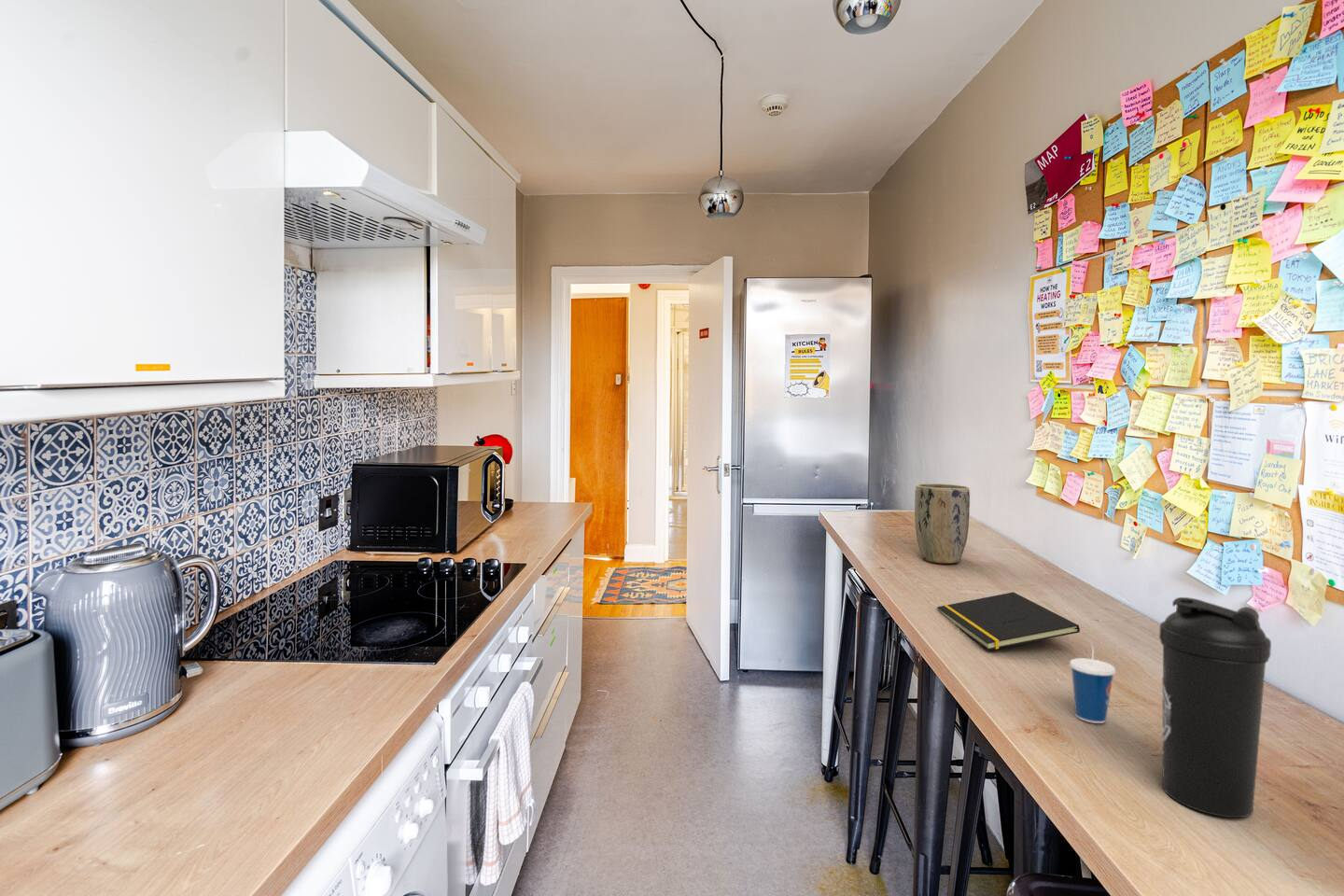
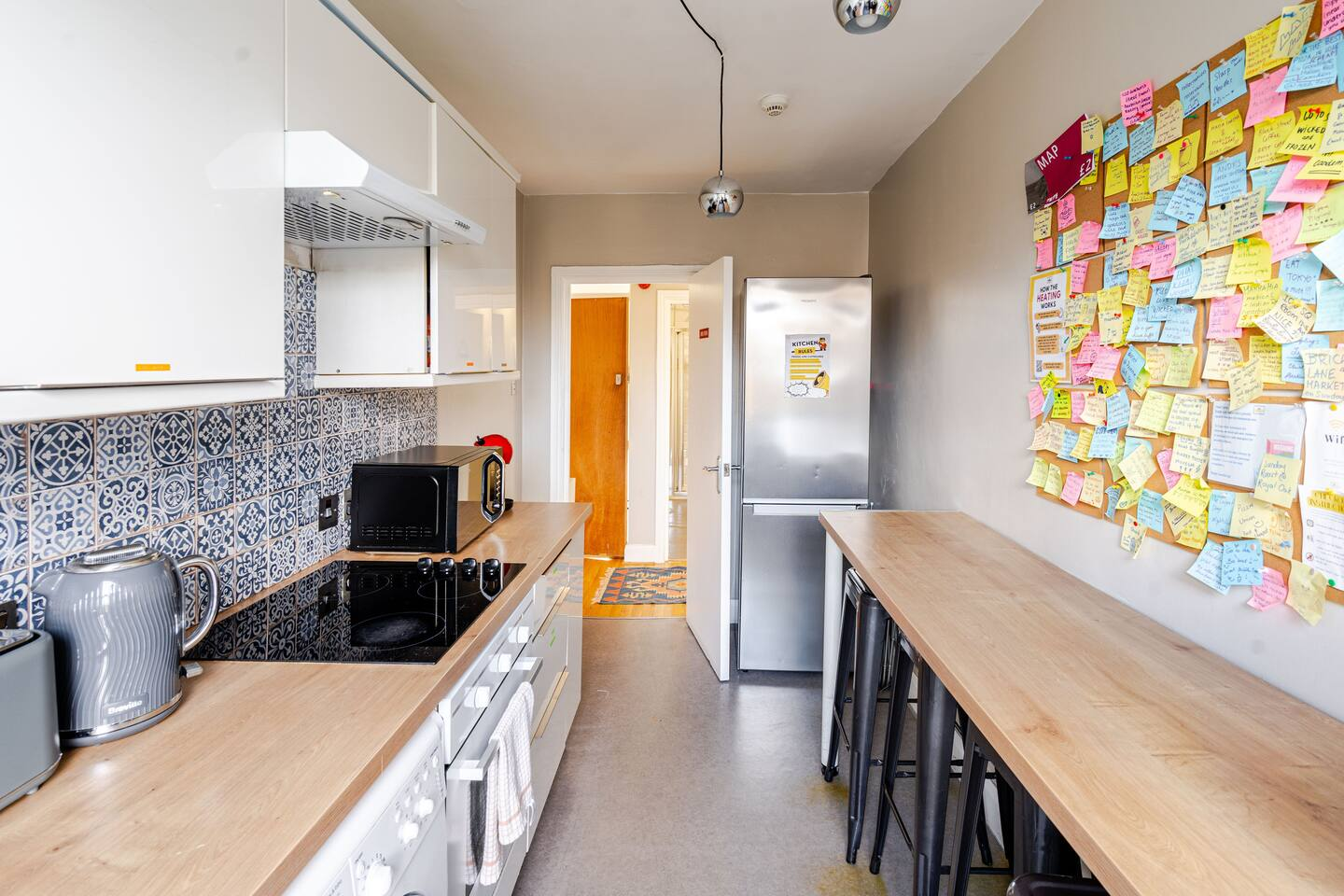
- plant pot [914,483,971,565]
- notepad [936,591,1081,651]
- water bottle [1158,596,1272,819]
- cup [1069,637,1117,724]
